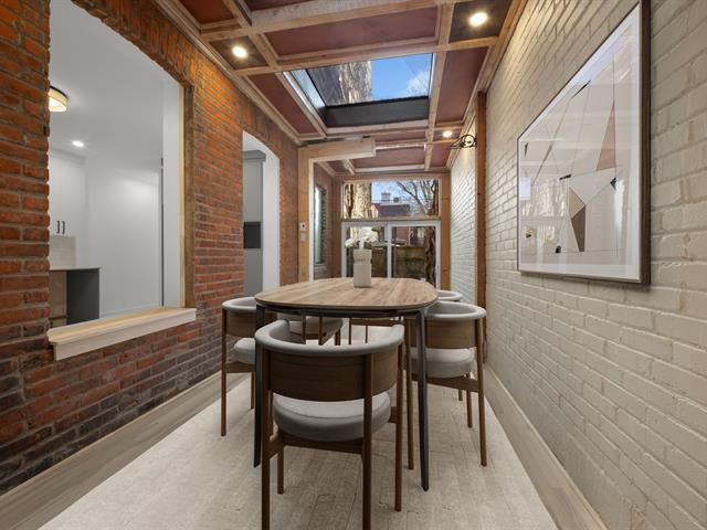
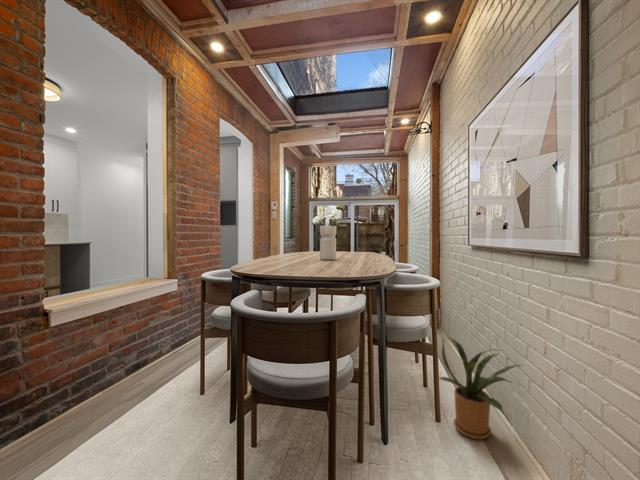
+ house plant [437,335,527,440]
